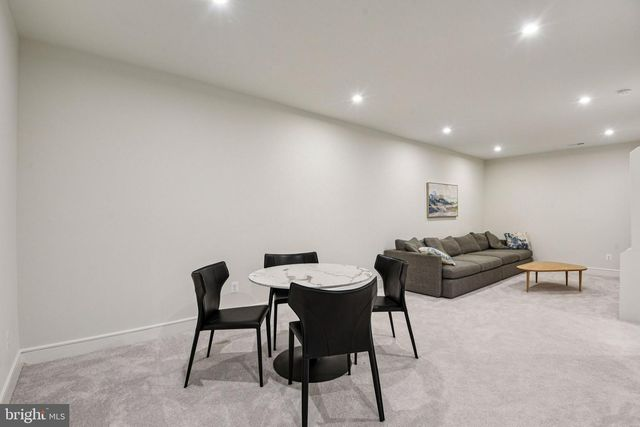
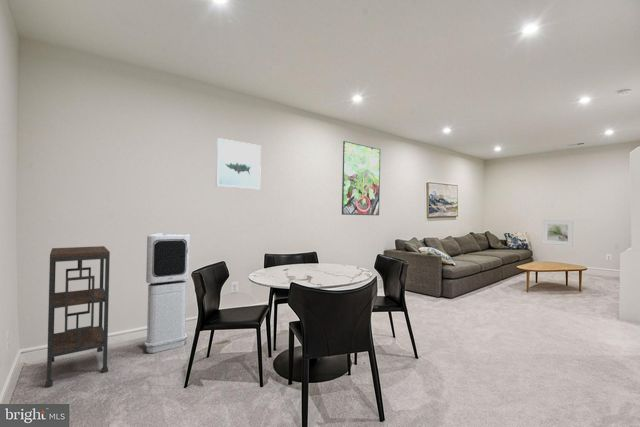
+ wall art [215,137,262,191]
+ shelving unit [44,245,111,388]
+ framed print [542,219,574,247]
+ air purifier [143,232,191,354]
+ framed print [341,140,381,216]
